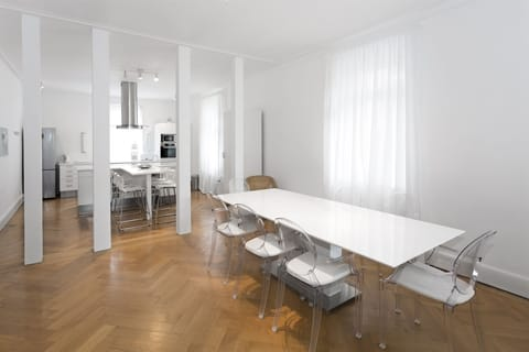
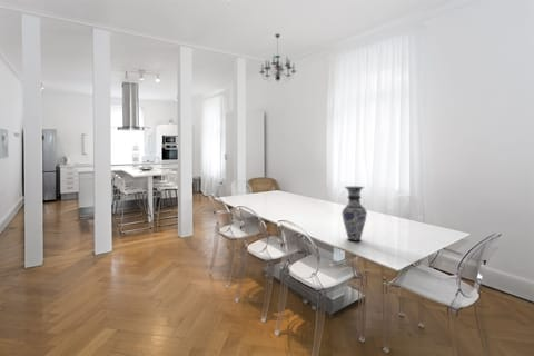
+ vase [340,186,368,243]
+ chandelier [259,32,297,83]
